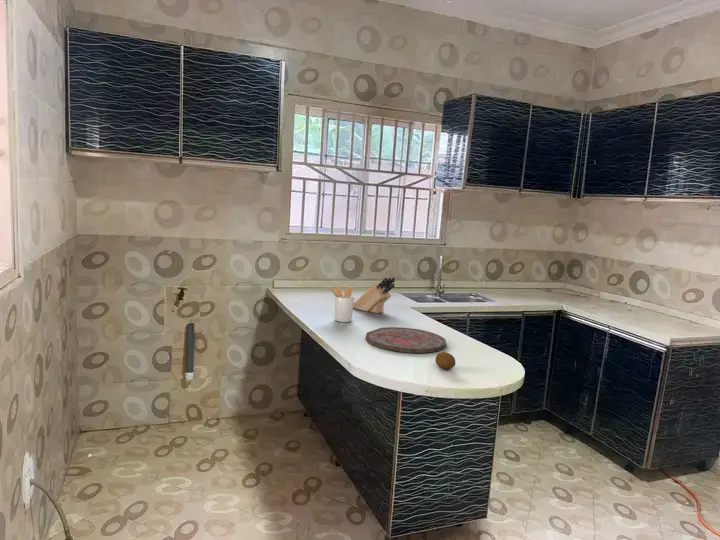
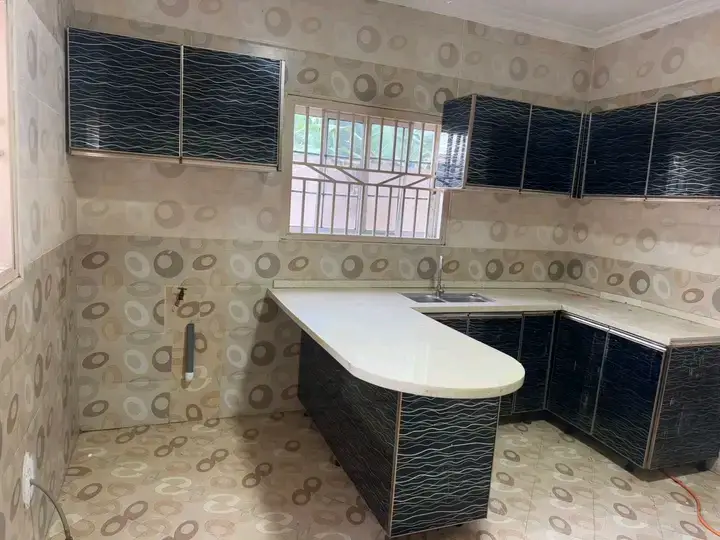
- utensil holder [327,284,356,323]
- knife block [353,277,396,314]
- fruit [434,351,457,371]
- cutting board [365,326,447,354]
